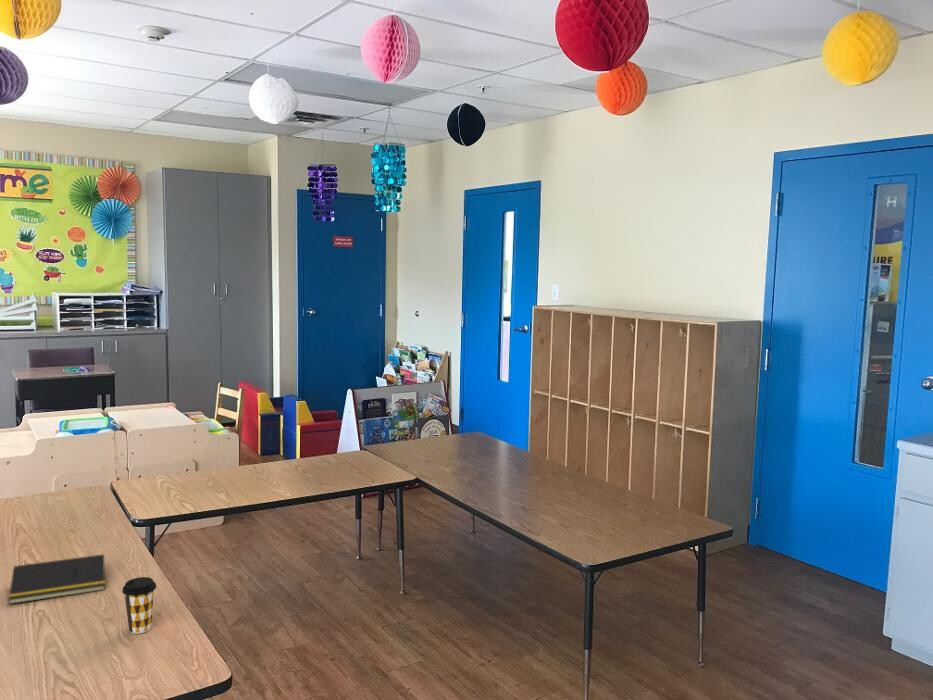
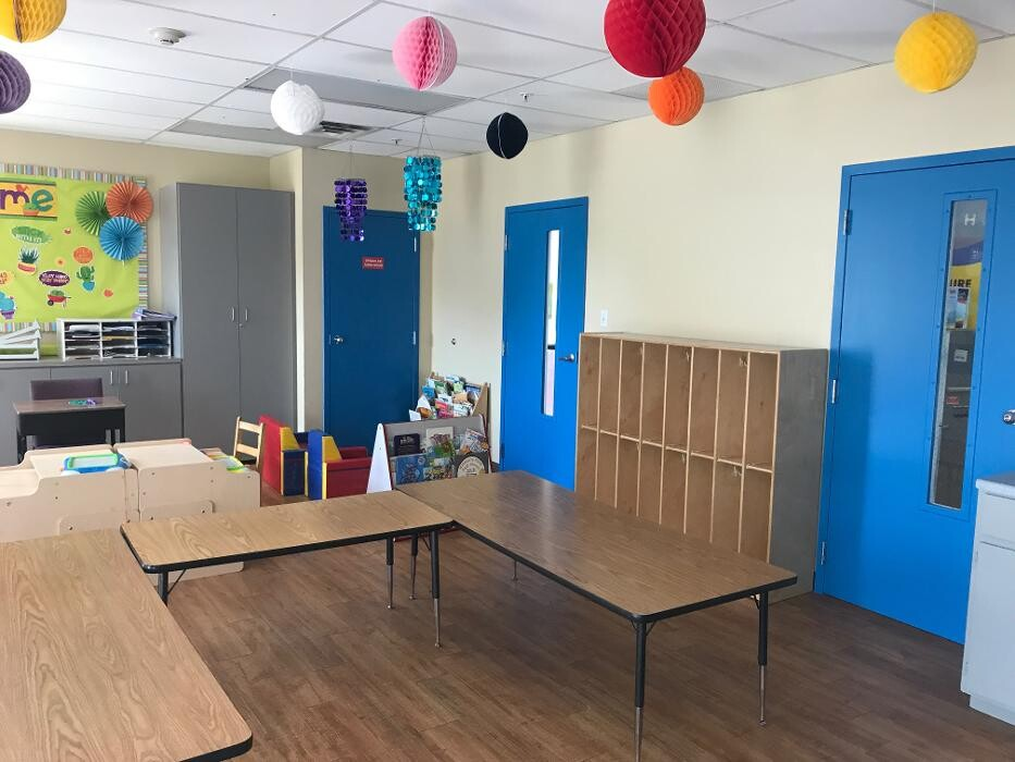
- coffee cup [121,576,157,635]
- notepad [8,553,106,605]
